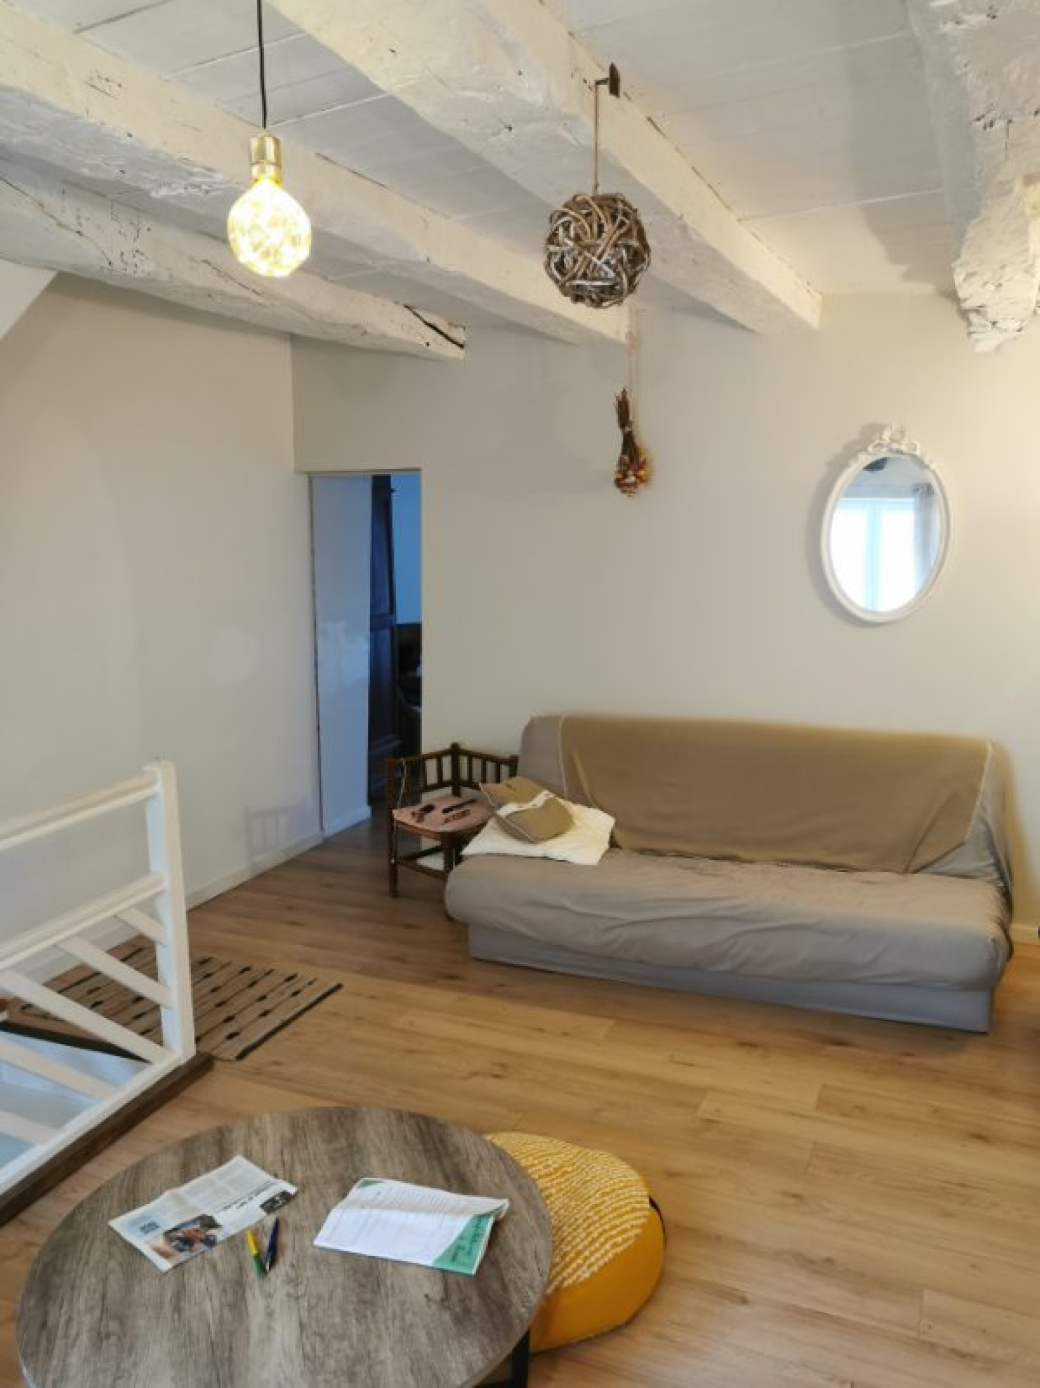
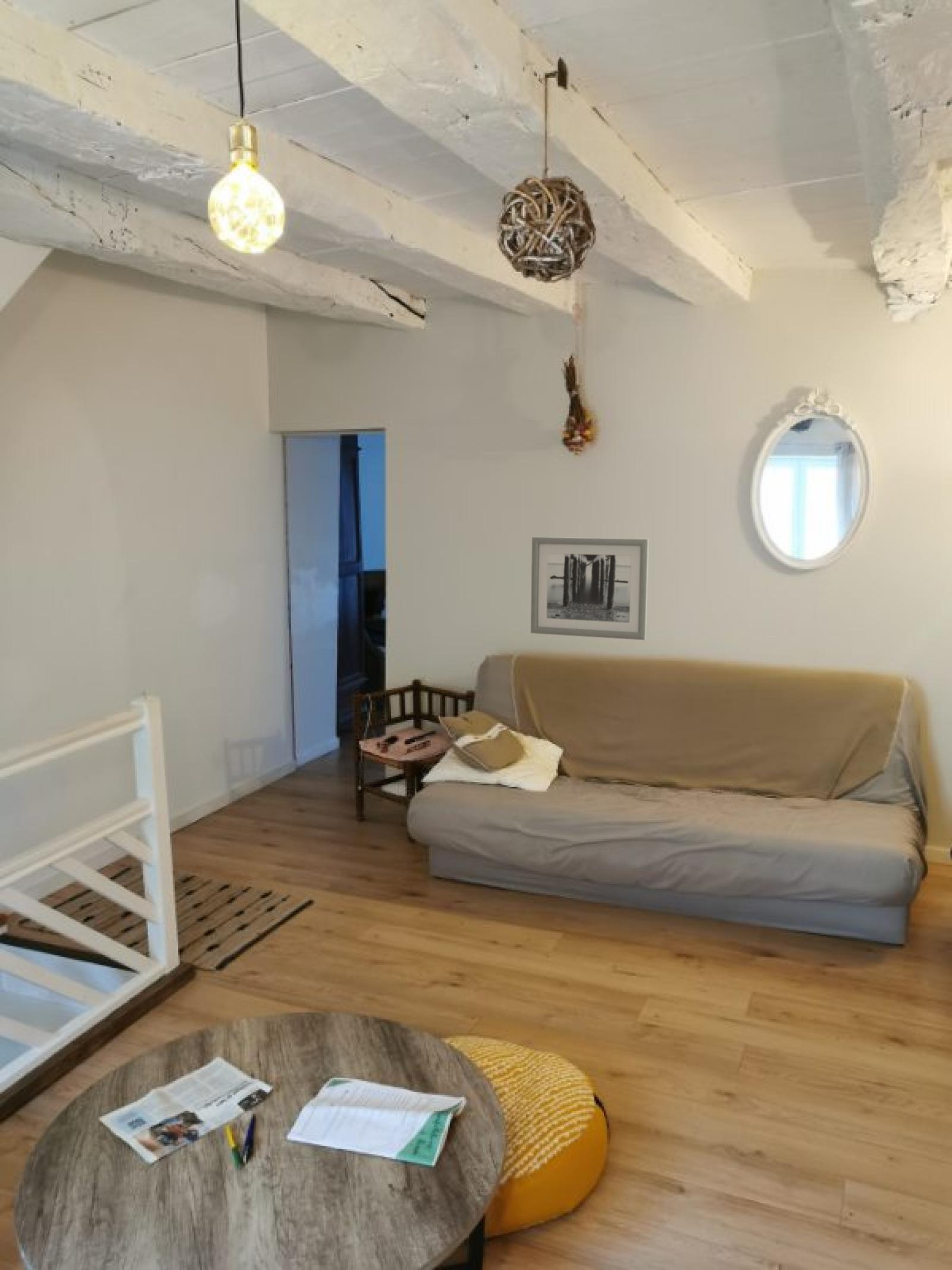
+ wall art [530,537,650,640]
